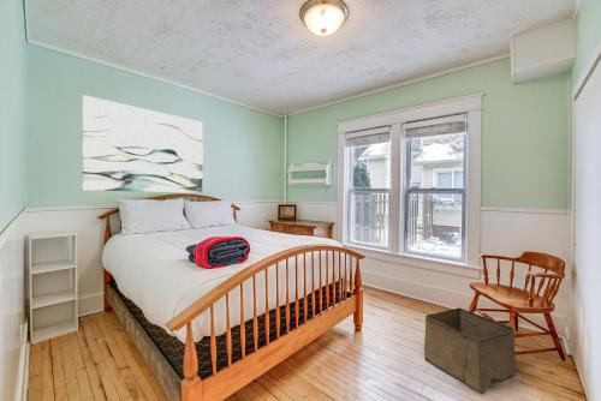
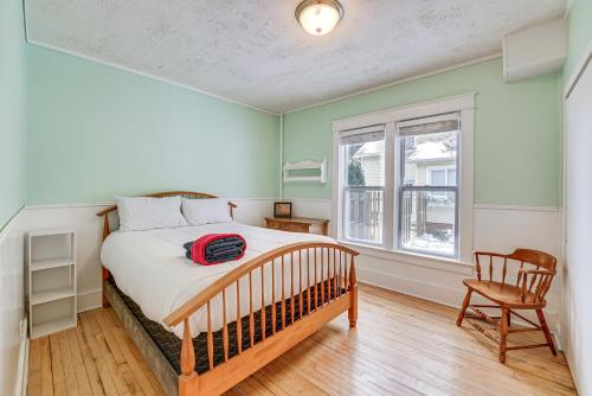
- storage bin [423,306,517,396]
- wall art [81,94,204,194]
